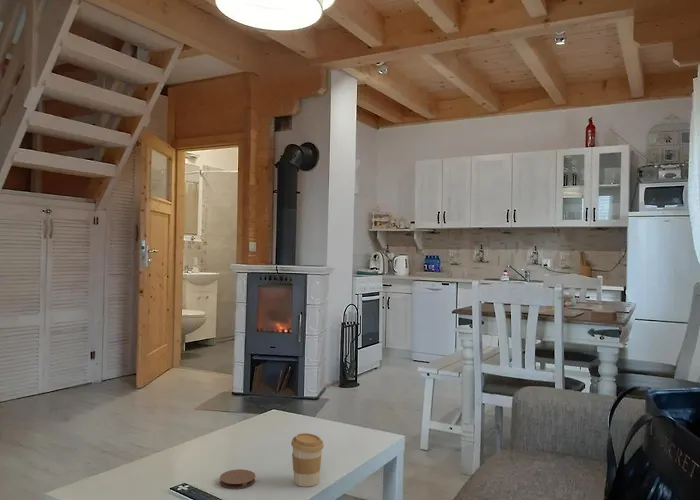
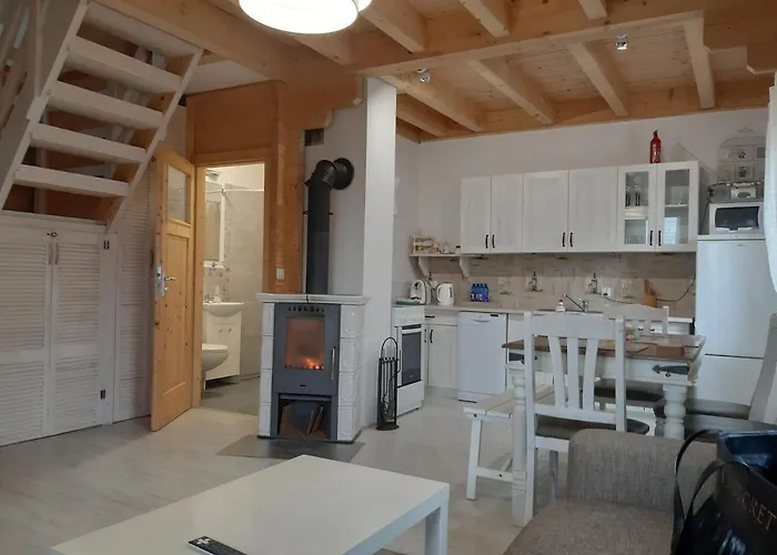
- coffee cup [290,432,325,488]
- coaster [219,468,256,490]
